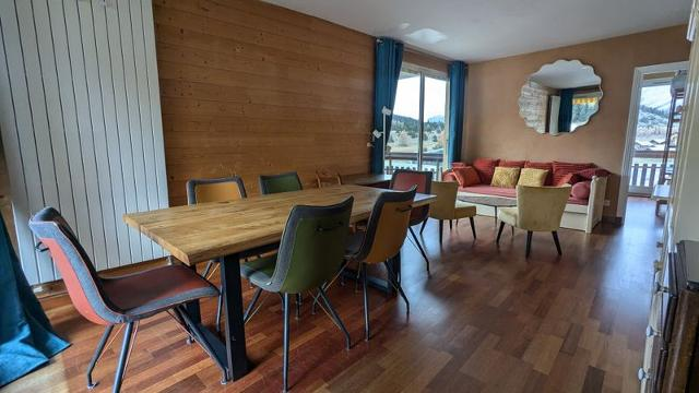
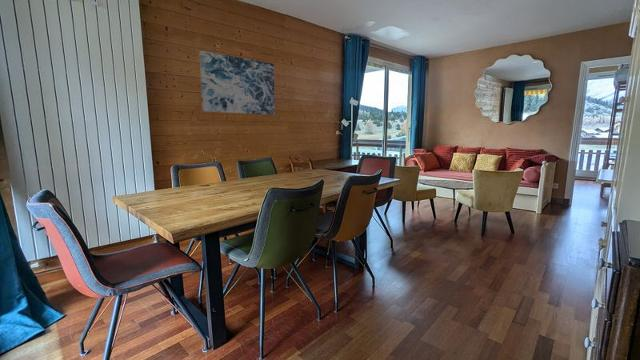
+ wall art [198,50,276,116]
